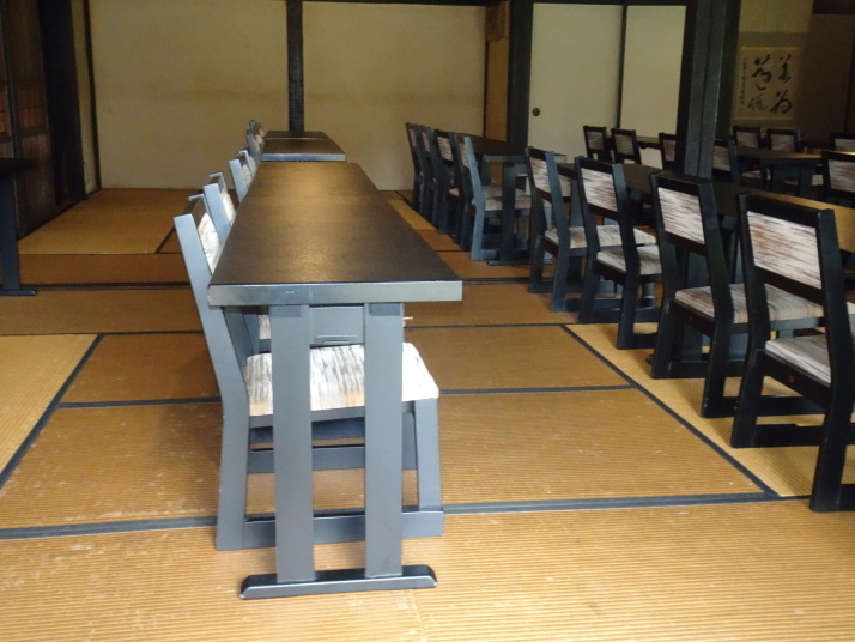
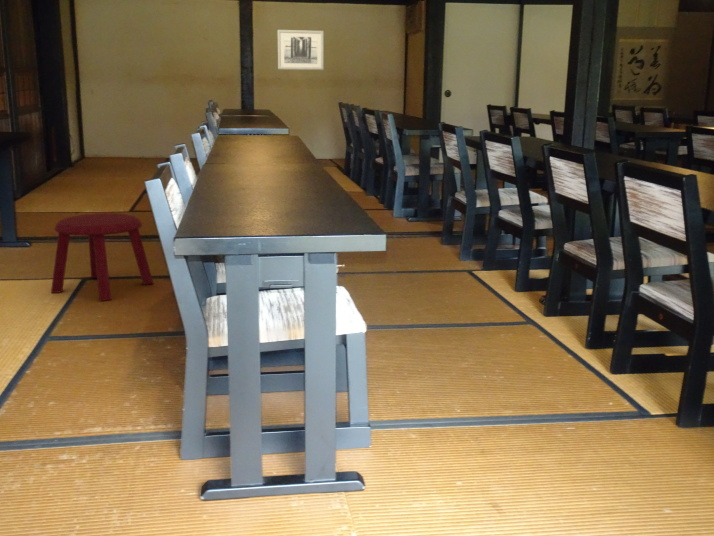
+ wall art [276,29,325,71]
+ stool [50,212,155,302]
